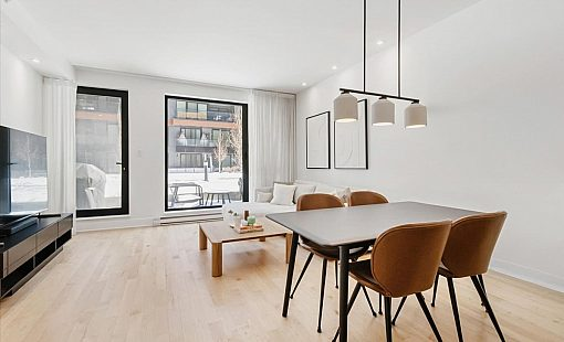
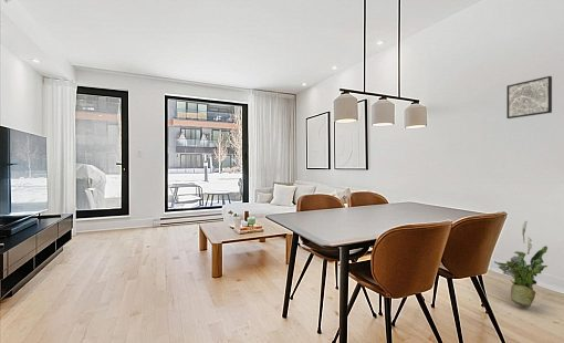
+ potted plant [493,220,549,309]
+ wall art [505,75,553,119]
